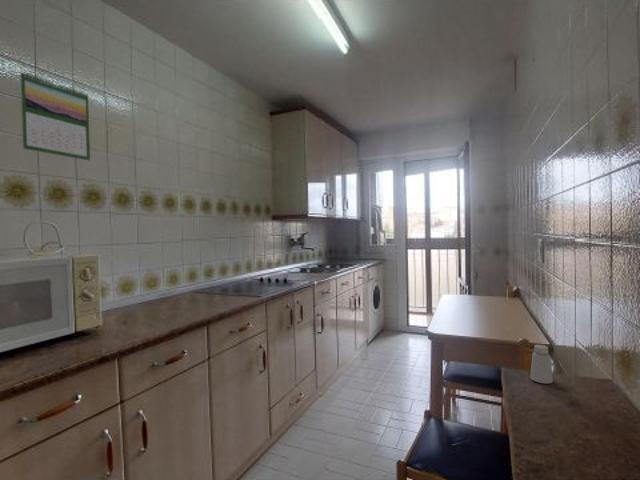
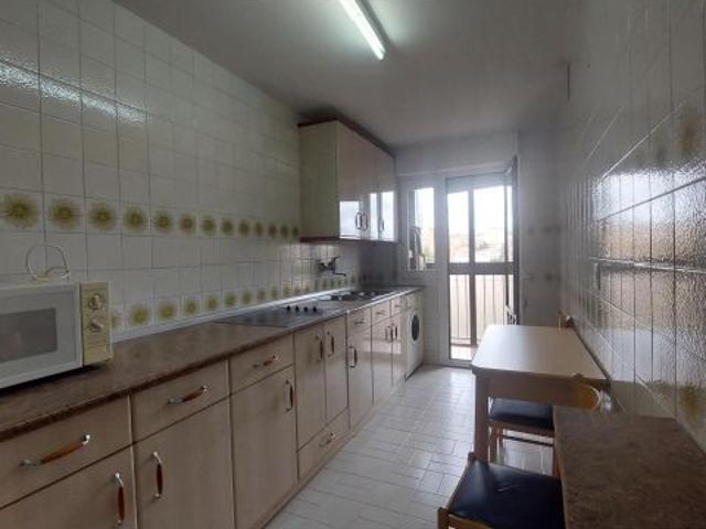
- calendar [19,70,91,161]
- saltshaker [530,344,554,385]
